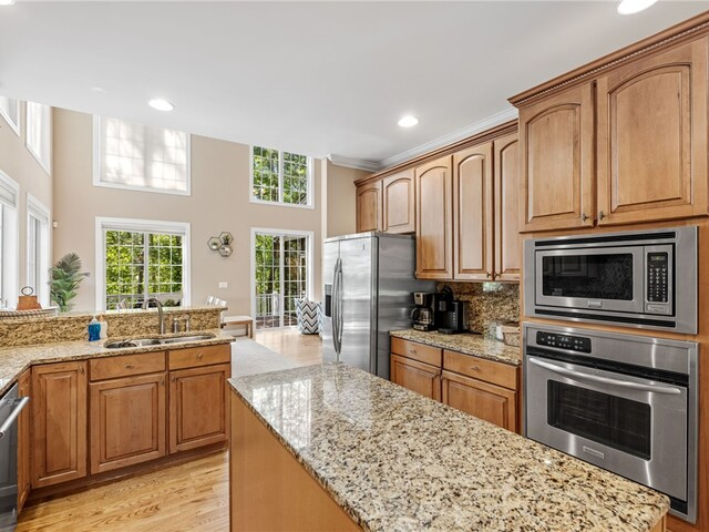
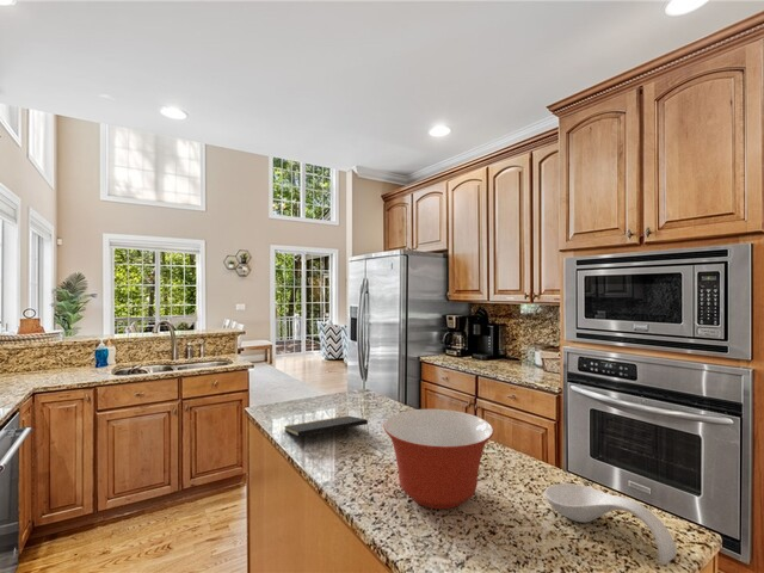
+ spoon rest [543,482,678,566]
+ notepad [283,414,370,438]
+ mixing bowl [382,408,494,510]
